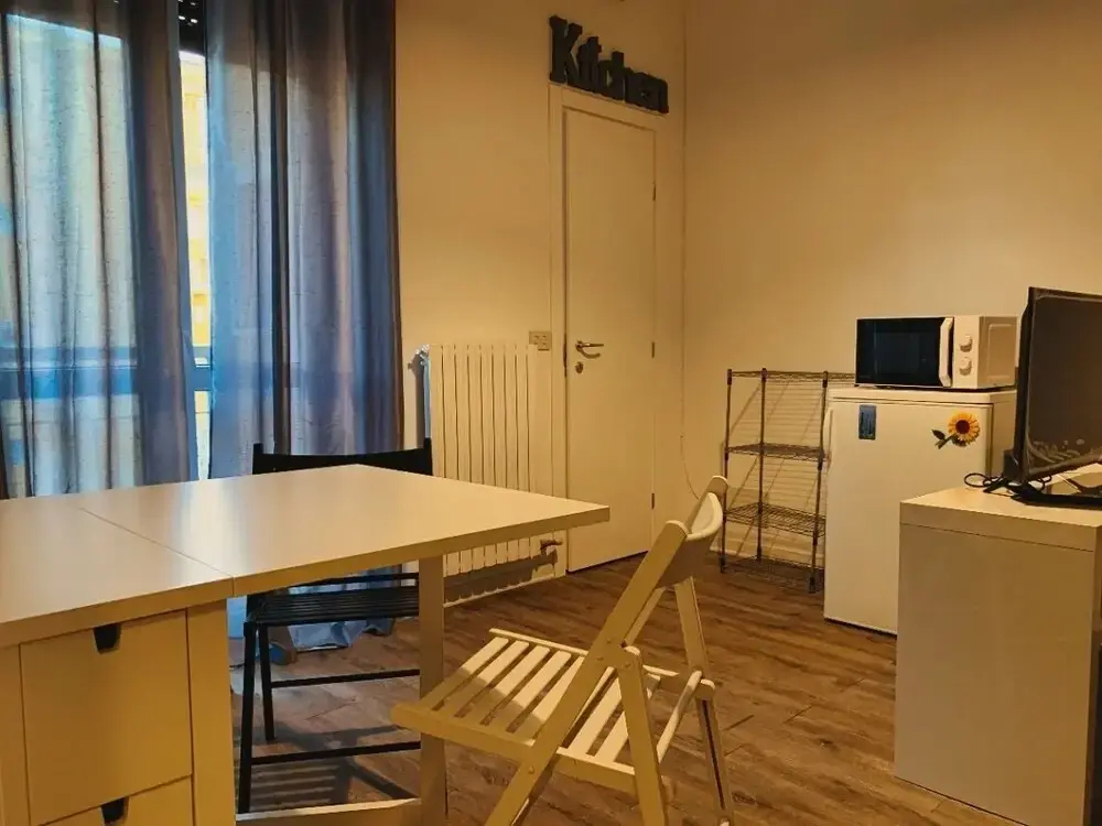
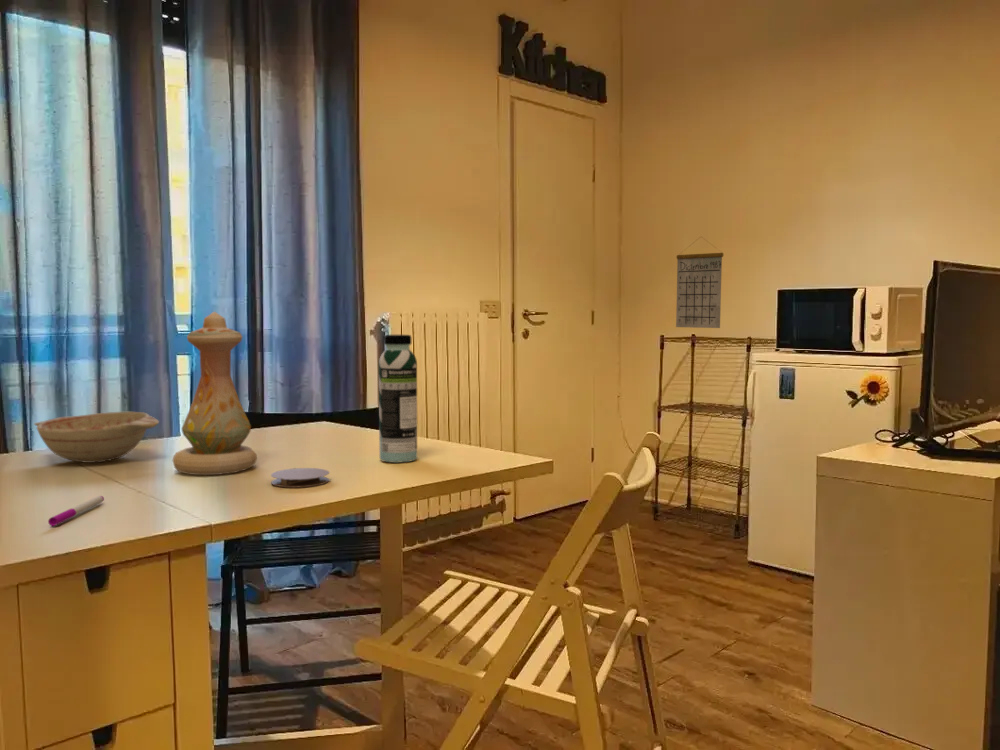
+ water bottle [378,334,418,464]
+ coaster [270,467,330,488]
+ decorative bowl [33,411,160,464]
+ vase [172,310,258,476]
+ pen [47,495,105,527]
+ calendar [675,237,724,329]
